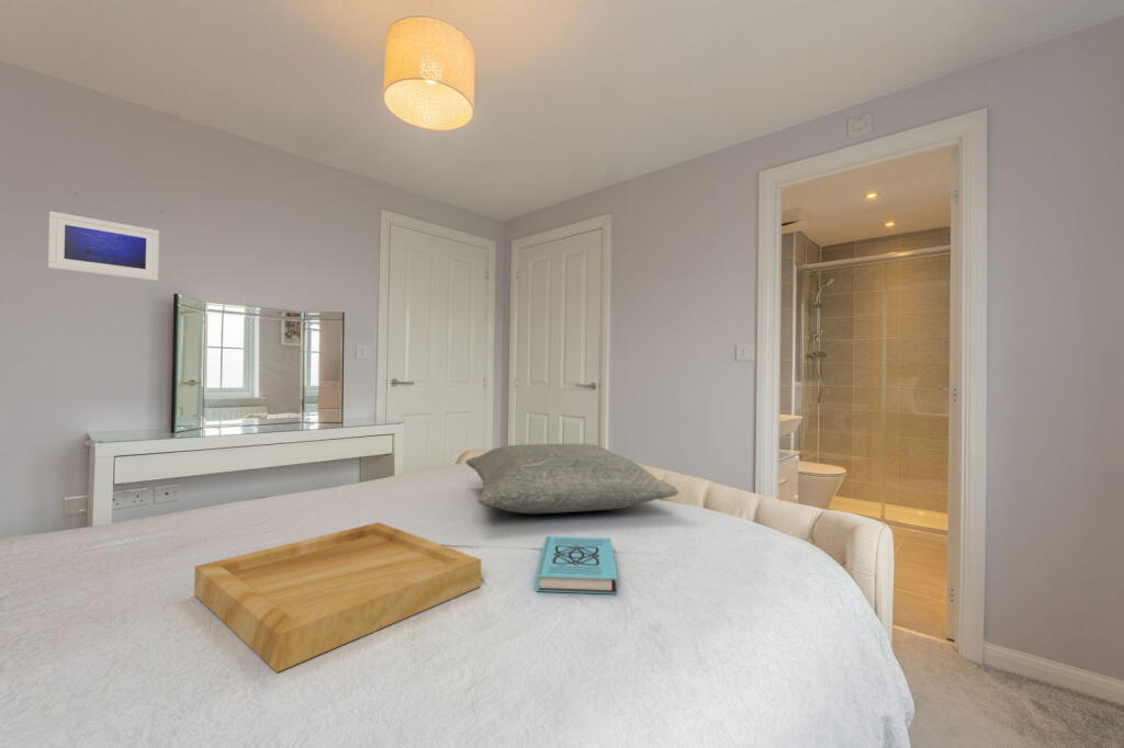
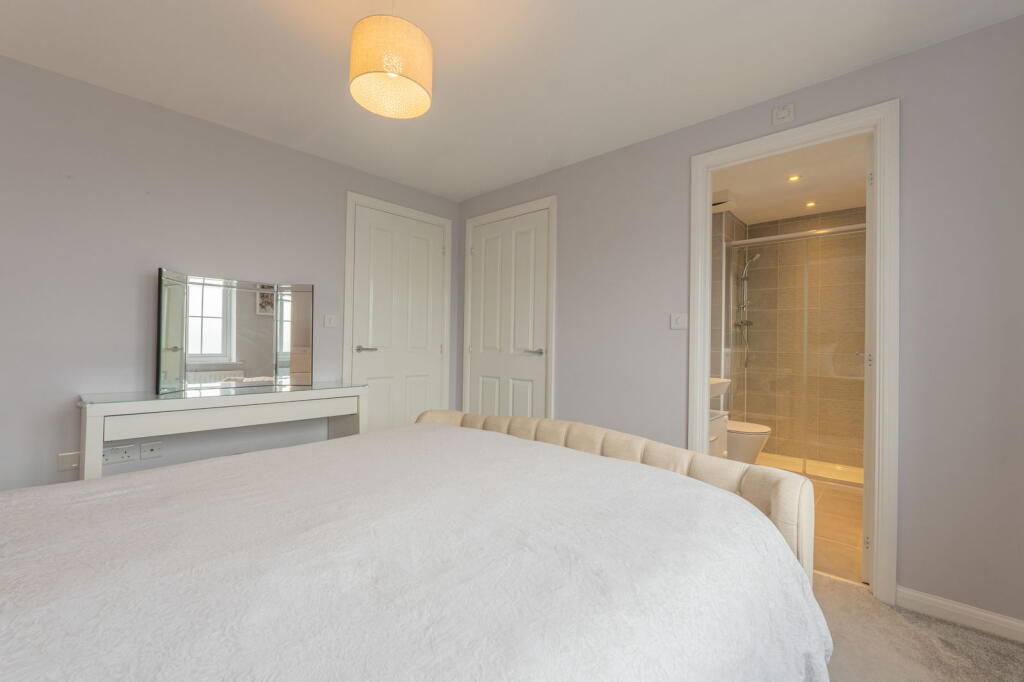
- tray [193,521,482,673]
- book [533,535,619,596]
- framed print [47,211,160,282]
- pillow [464,443,679,514]
